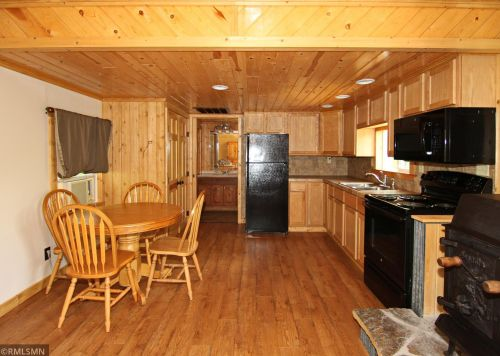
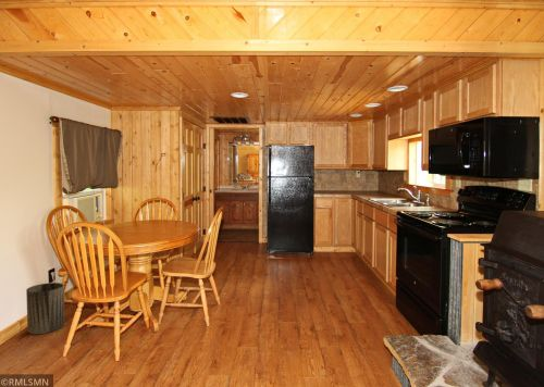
+ trash can [25,282,65,335]
